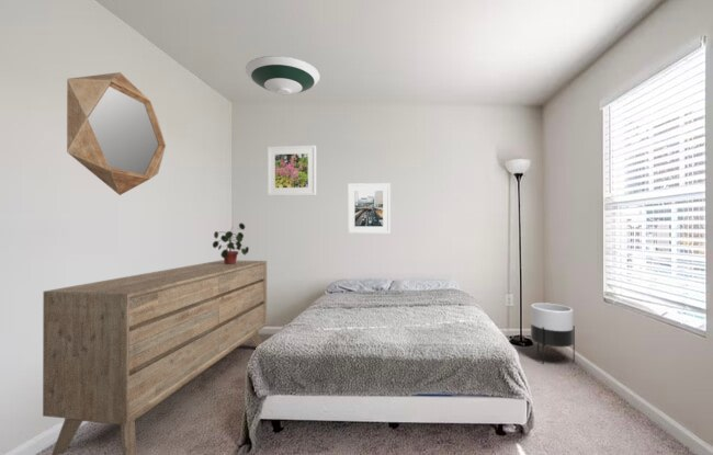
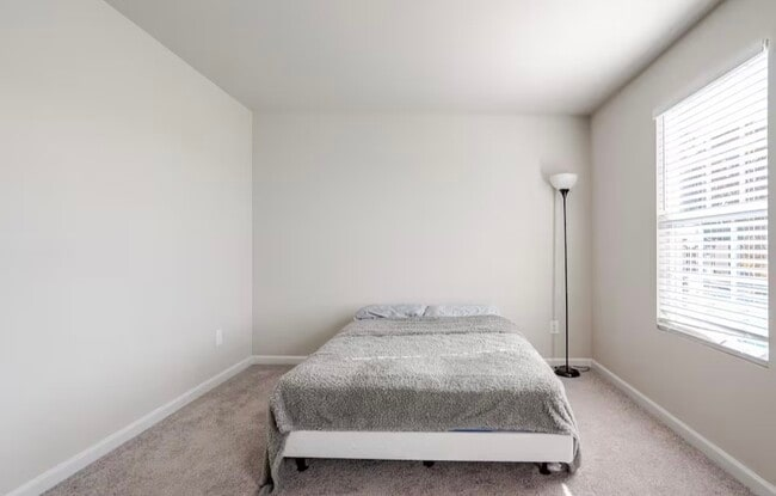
- potted plant [212,223,250,264]
- planter [530,302,576,365]
- dresser [42,259,268,455]
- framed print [347,182,392,235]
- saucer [245,55,321,96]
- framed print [267,145,317,197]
- home mirror [66,71,167,196]
